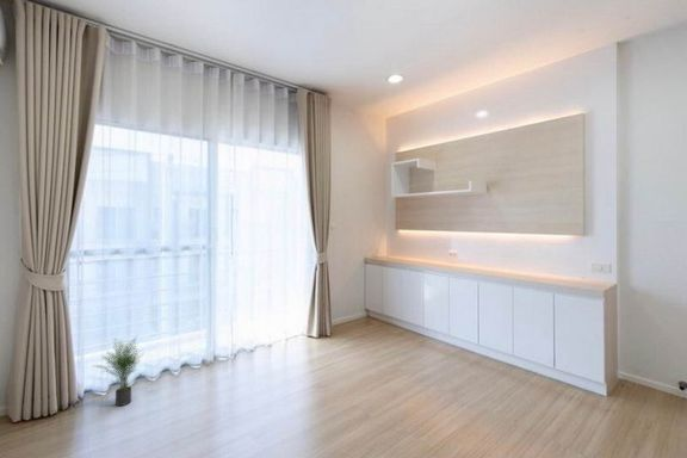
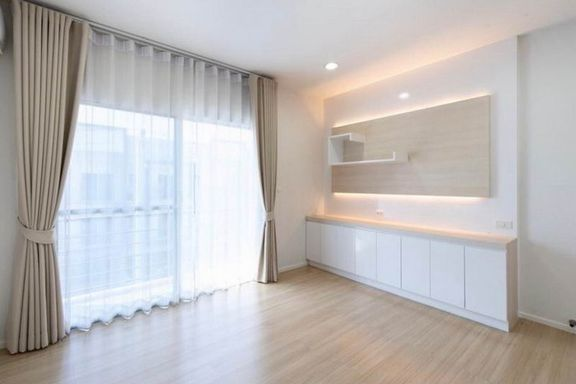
- potted plant [93,335,144,407]
